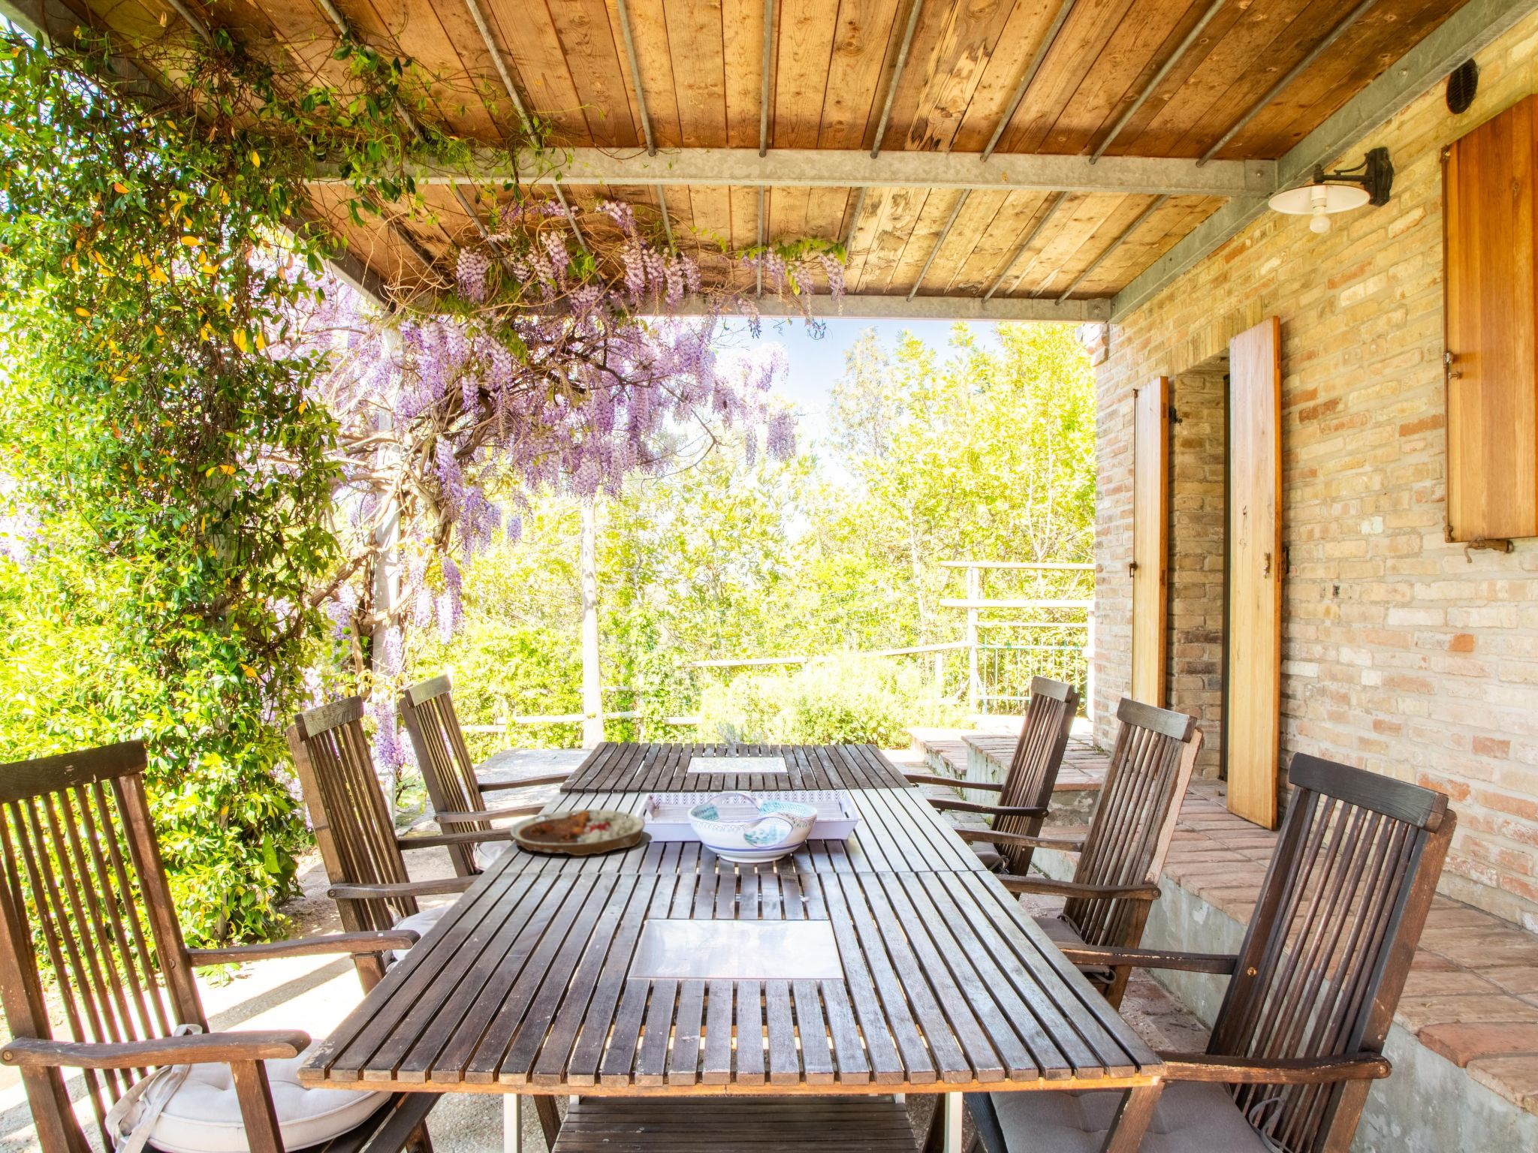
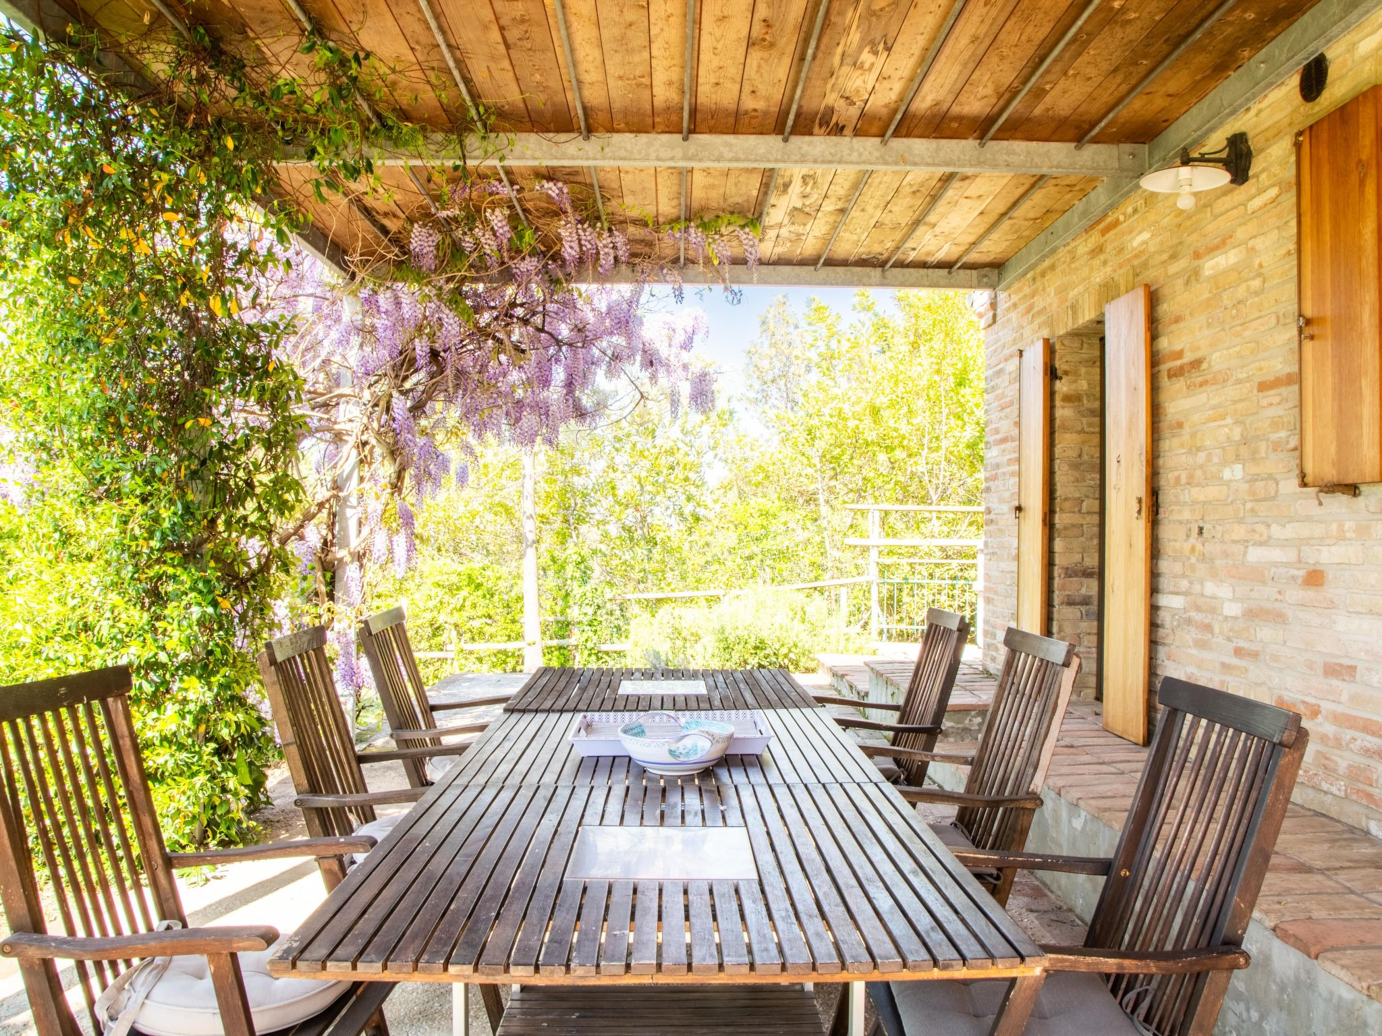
- plate [510,809,645,856]
